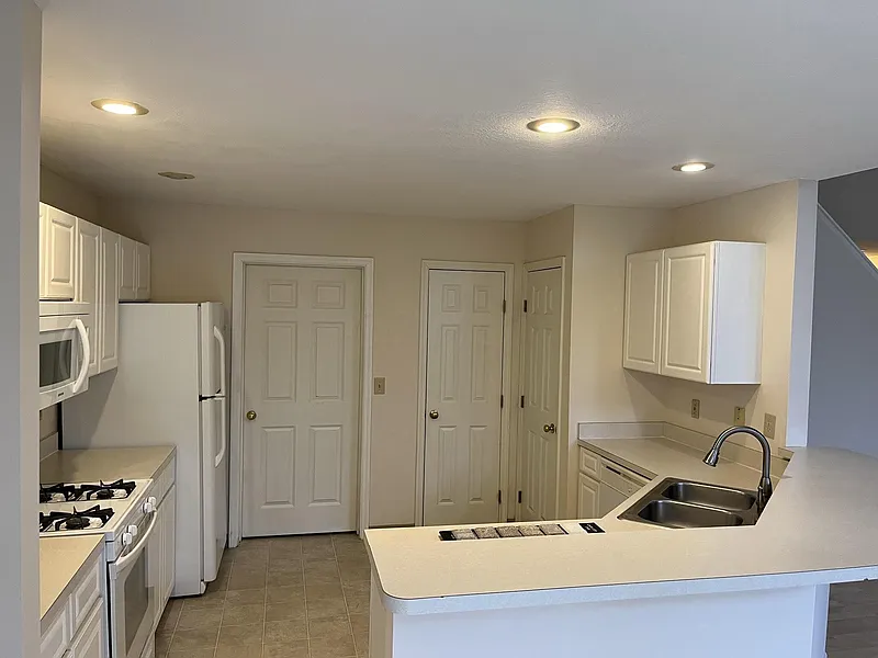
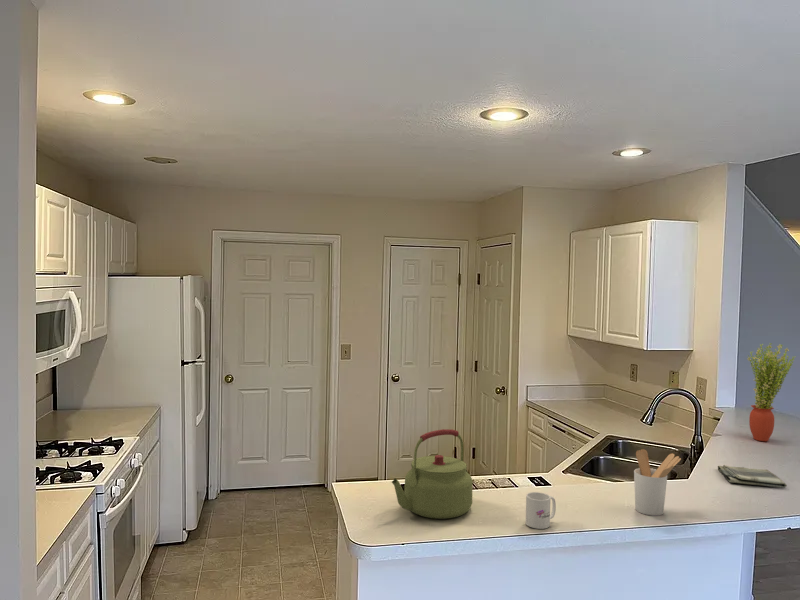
+ potted plant [747,342,797,442]
+ dish towel [717,464,788,489]
+ utensil holder [633,448,682,517]
+ kettle [391,428,473,520]
+ mug [525,491,557,530]
